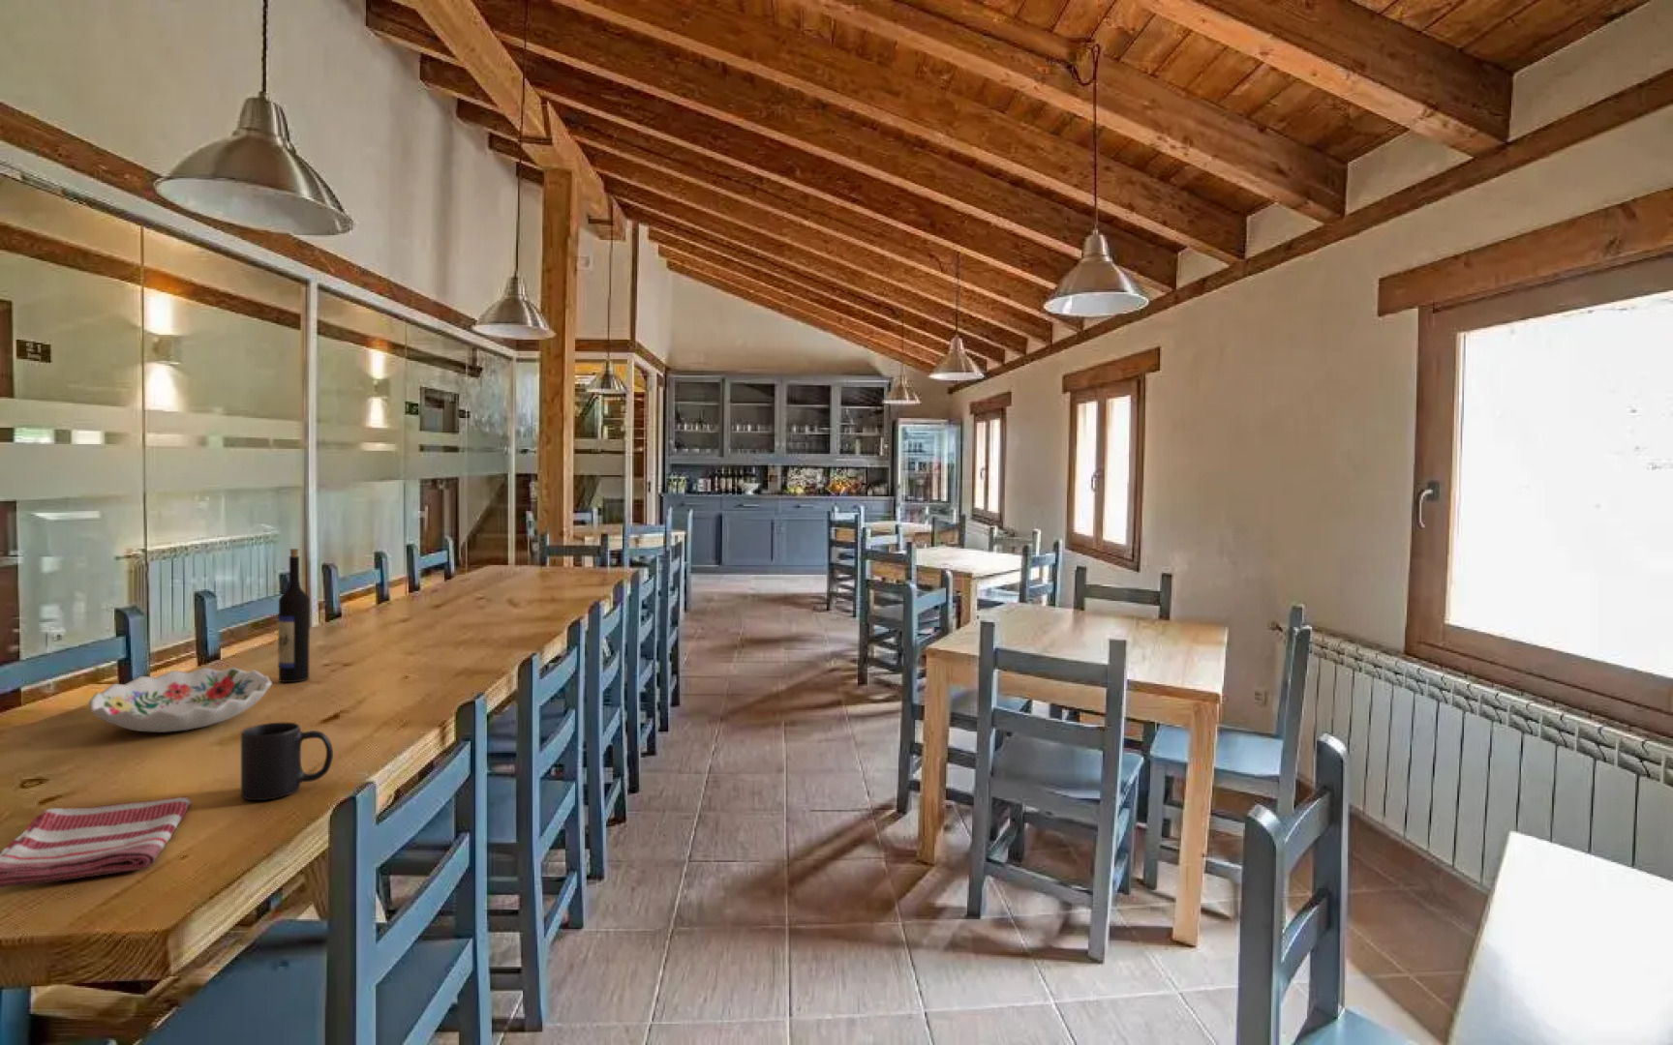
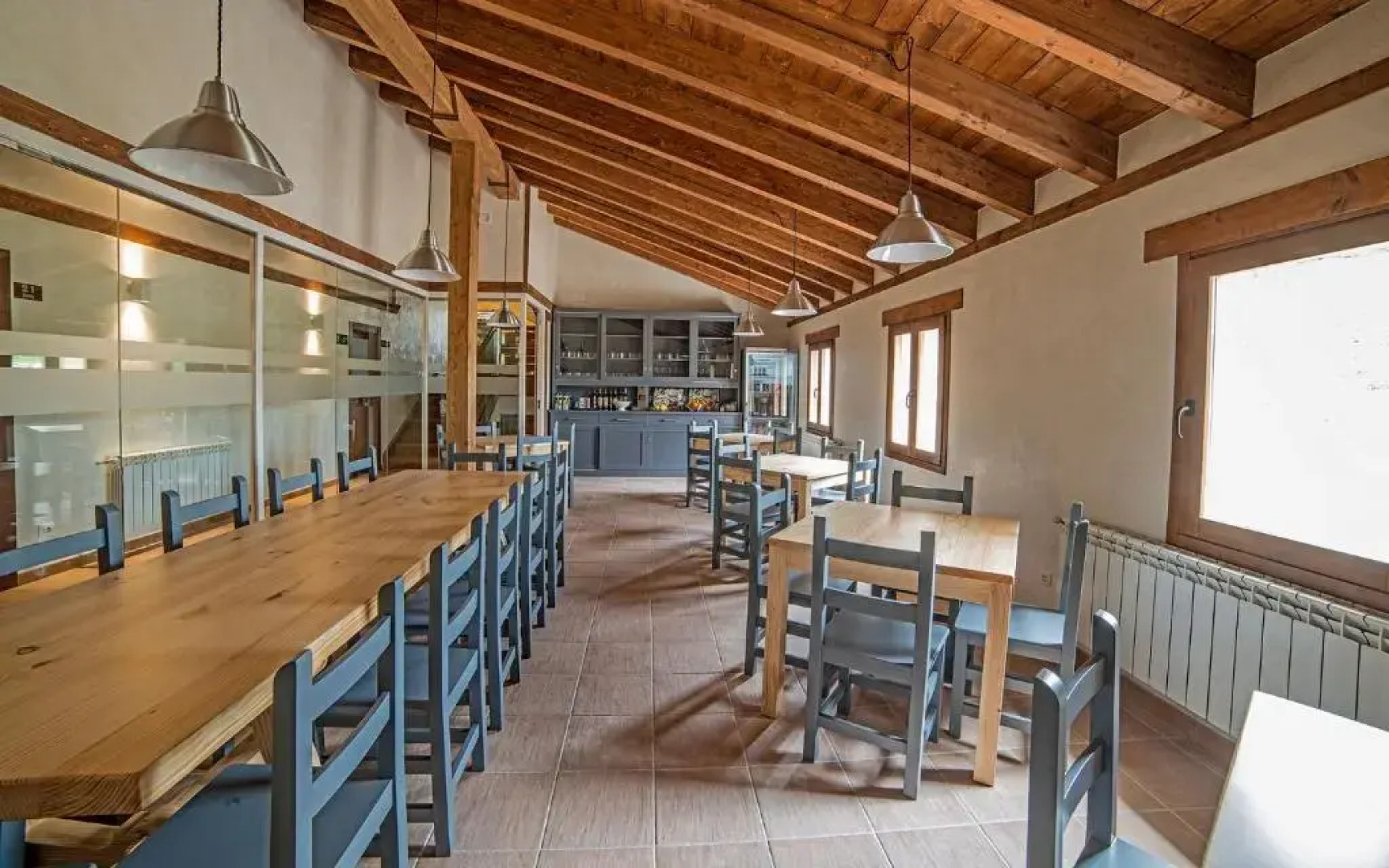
- dish towel [0,796,193,888]
- wine bottle [277,548,311,683]
- mug [240,722,334,801]
- decorative bowl [87,667,273,733]
